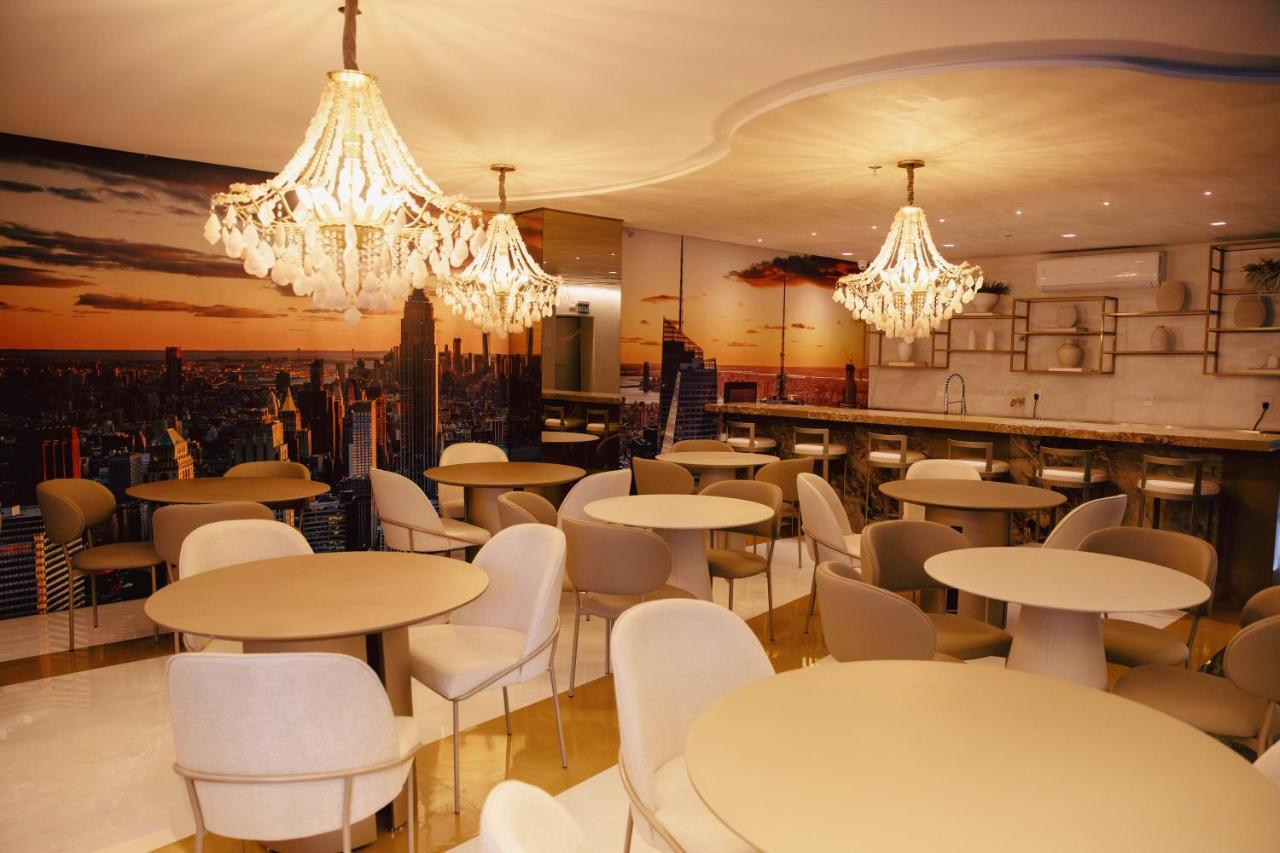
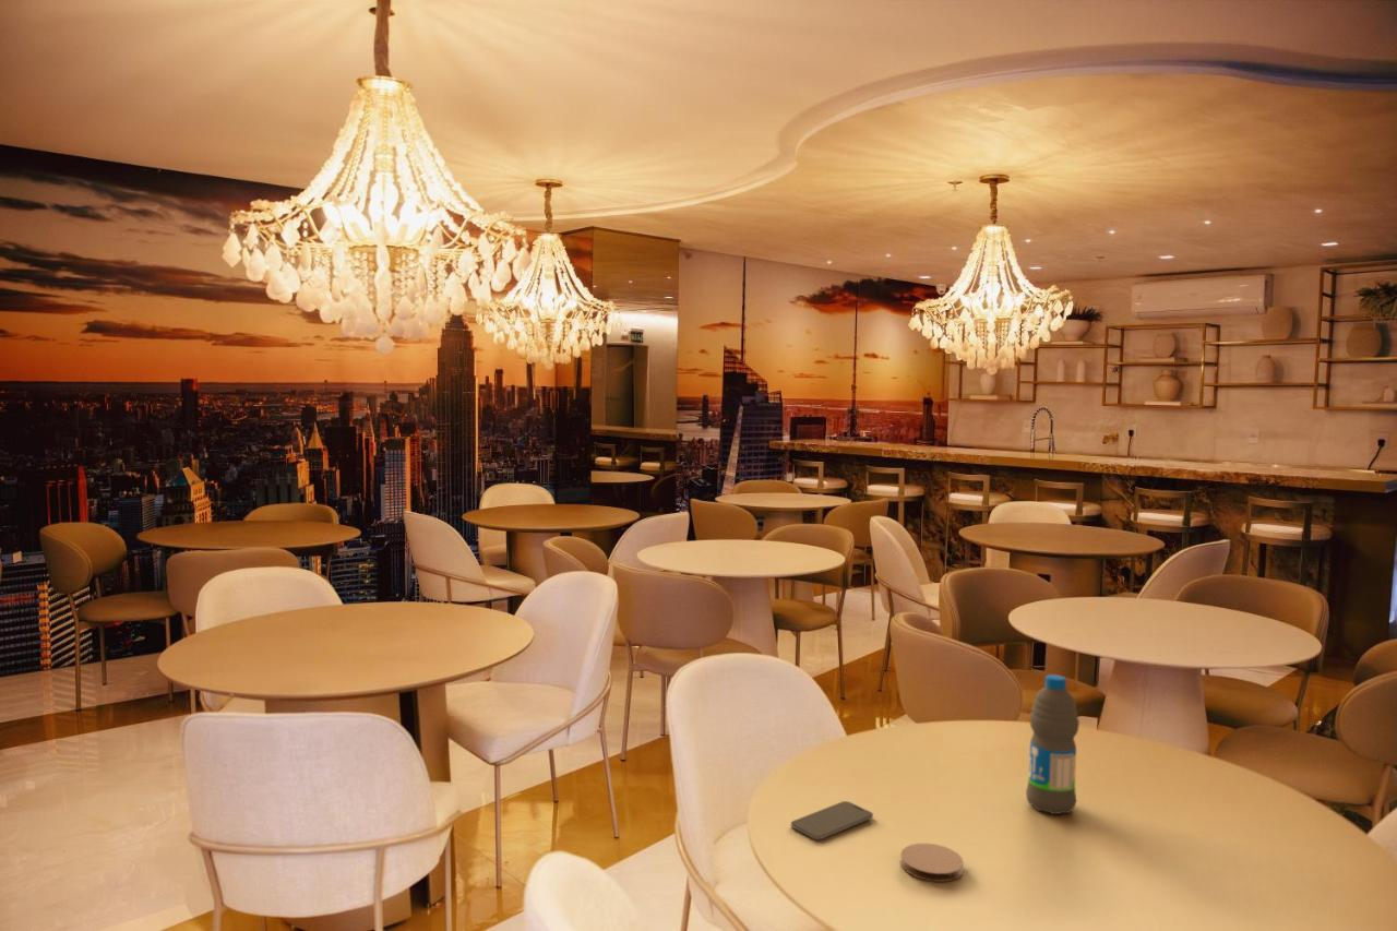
+ coaster [899,843,965,883]
+ water bottle [1025,673,1080,815]
+ smartphone [790,800,874,840]
